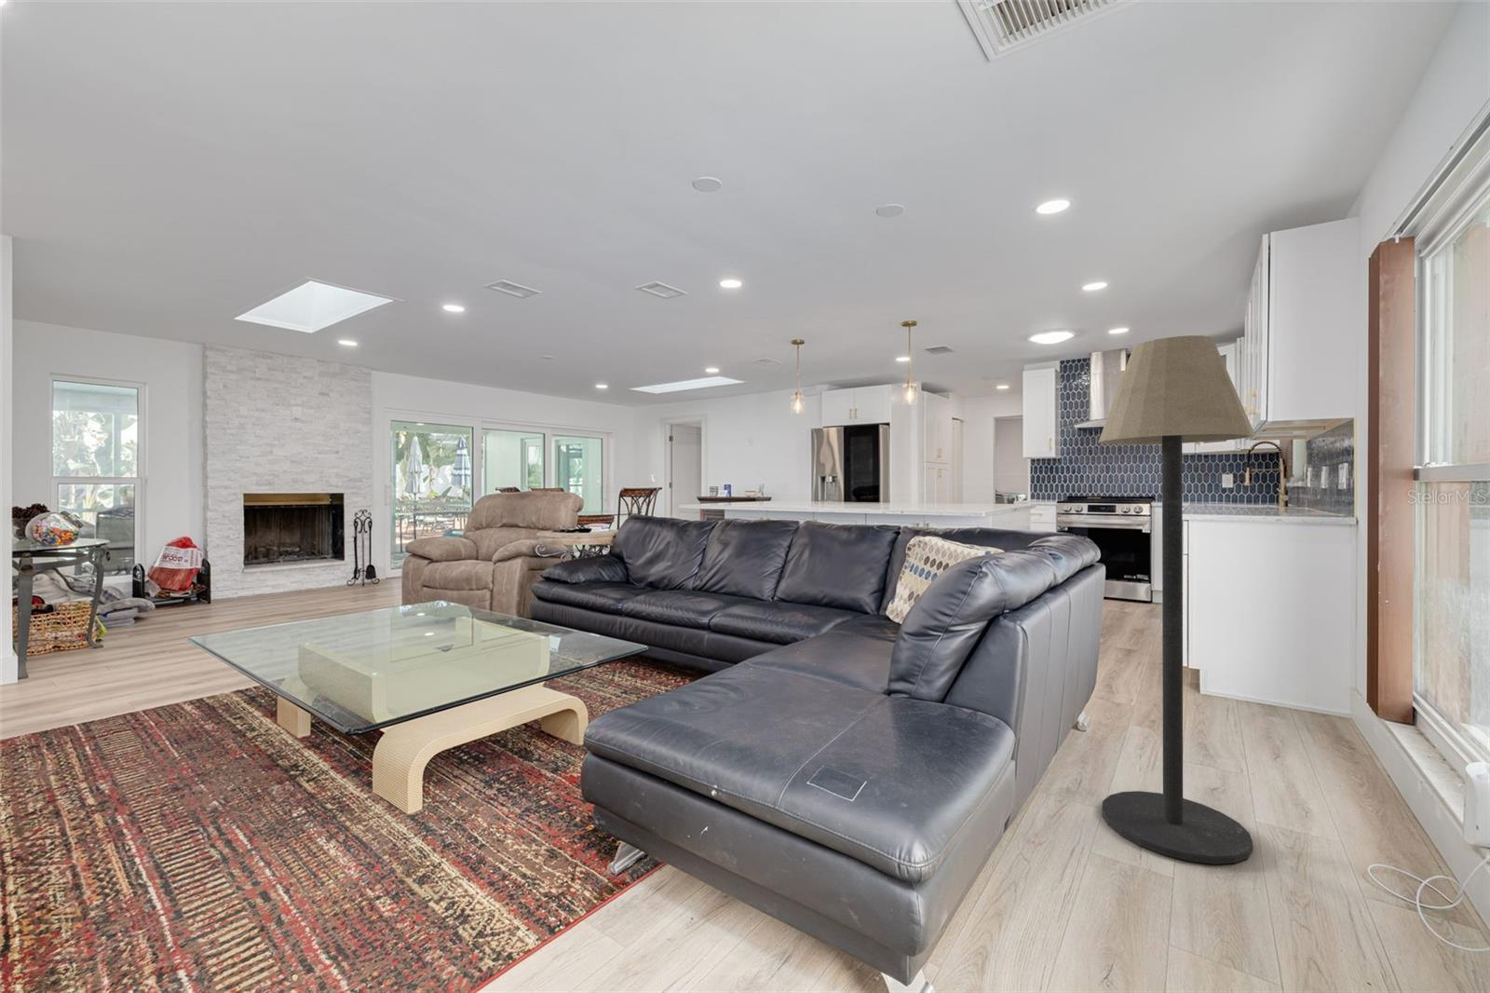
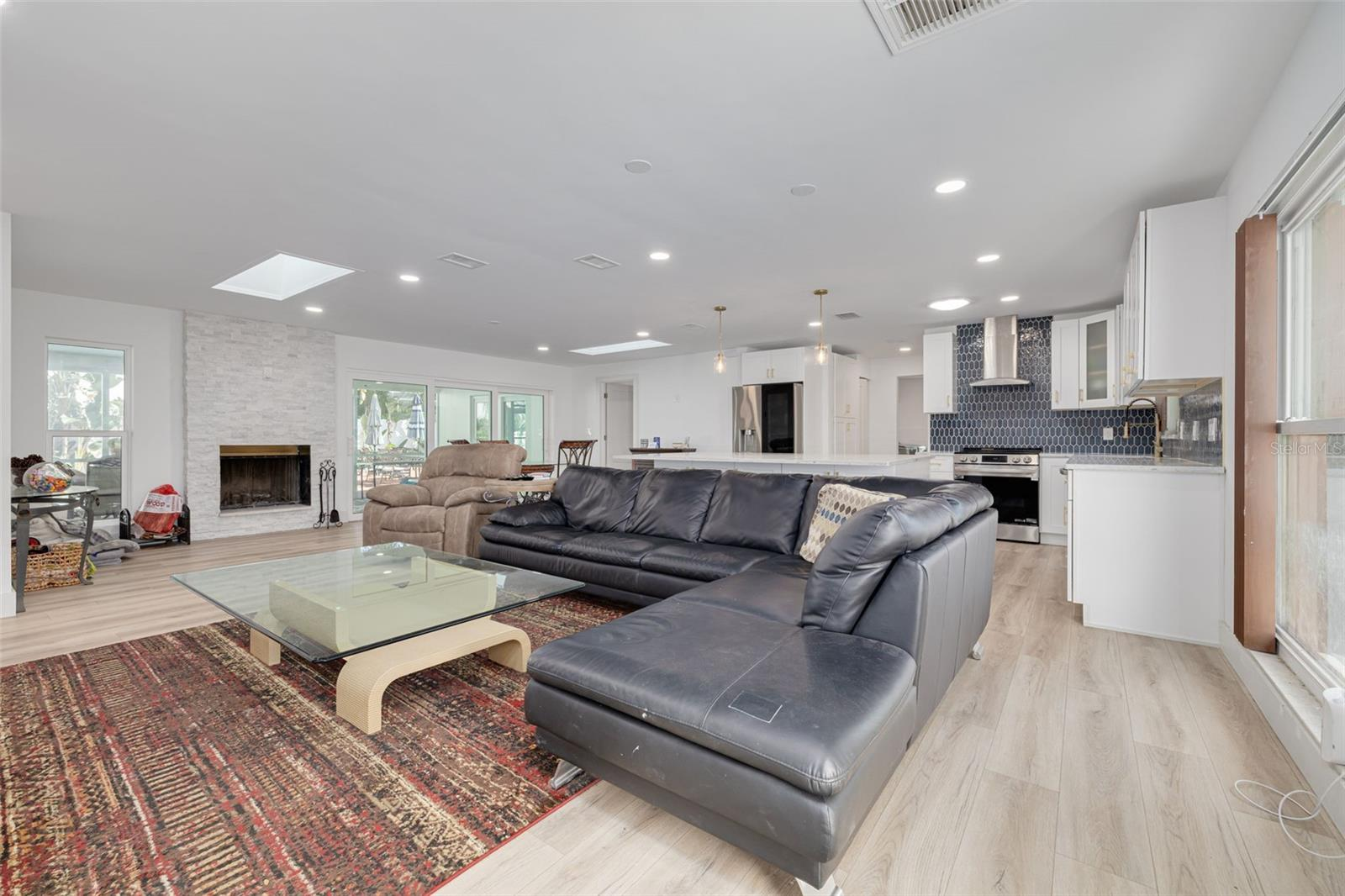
- floor lamp [1098,335,1256,866]
